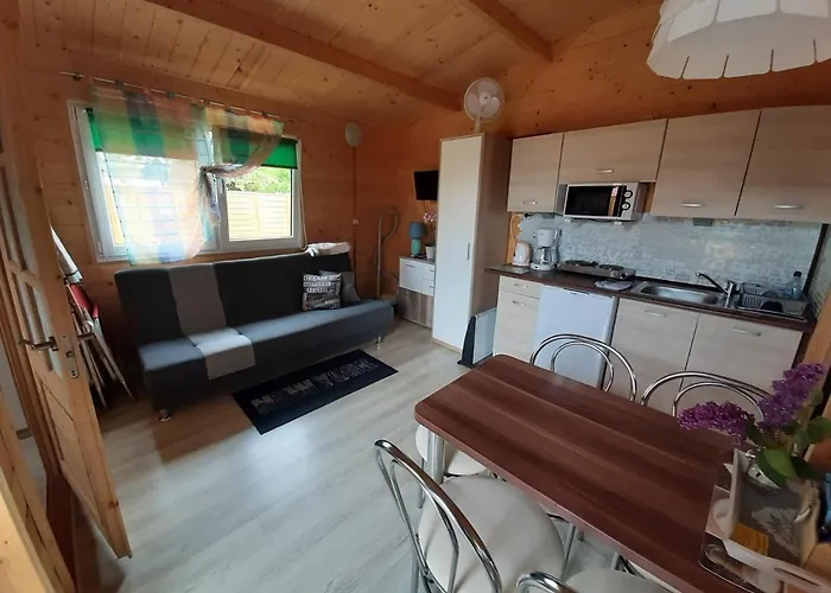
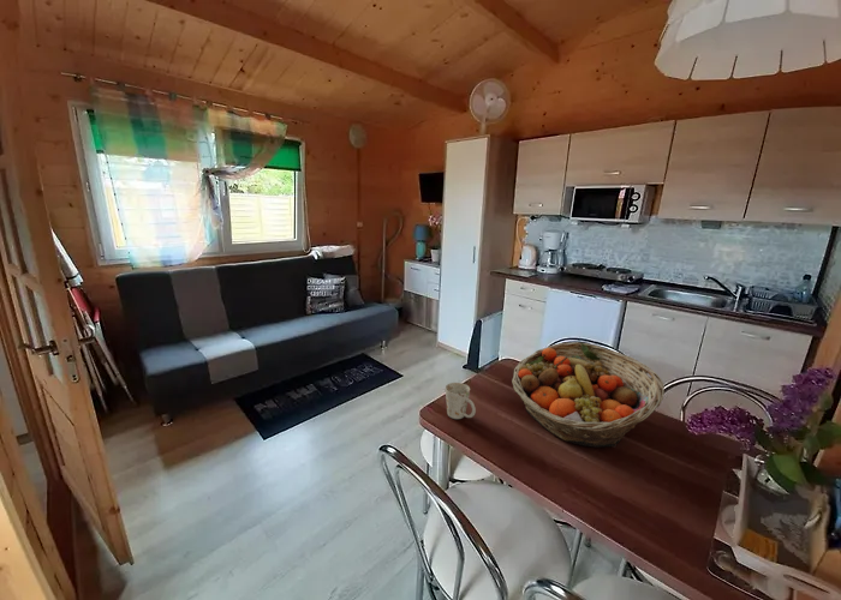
+ fruit basket [511,341,666,449]
+ mug [445,382,477,420]
